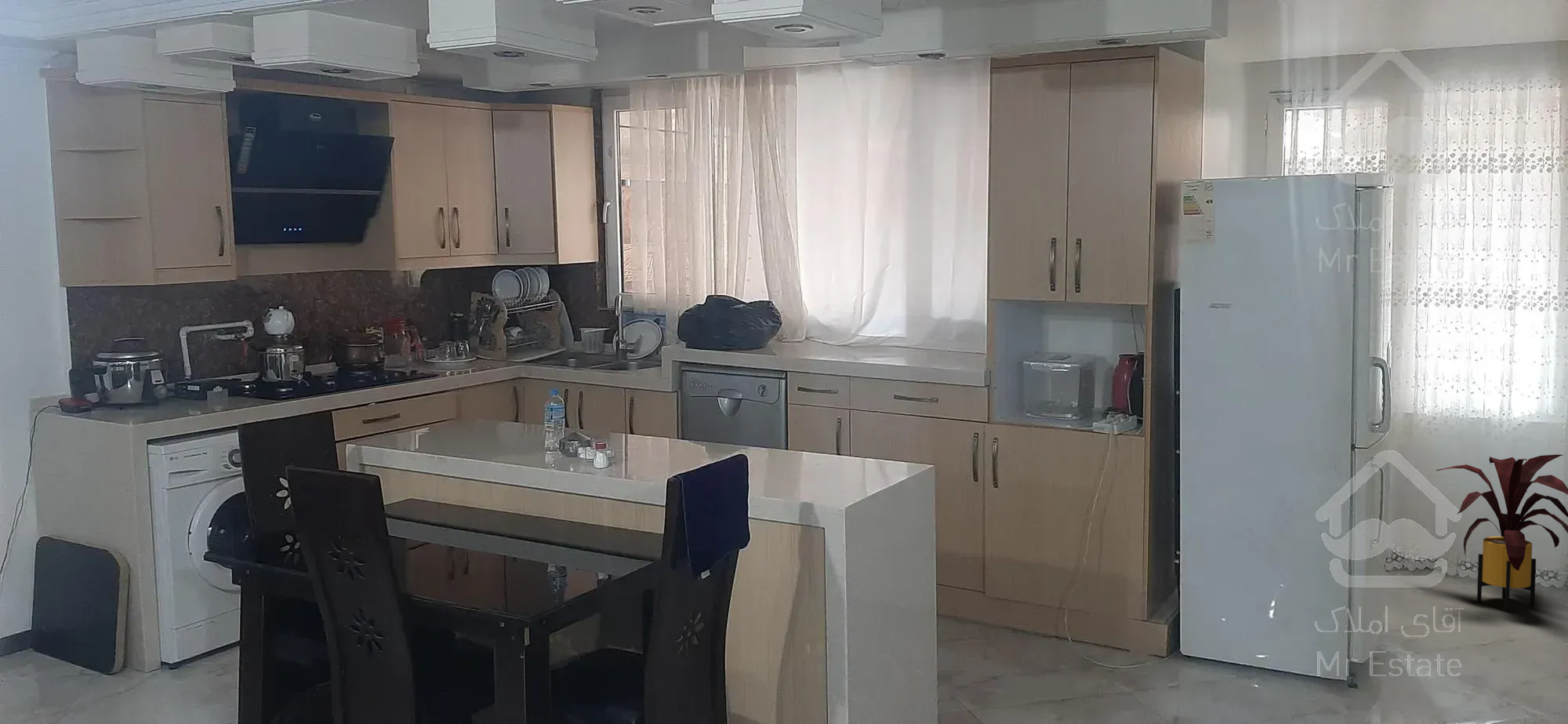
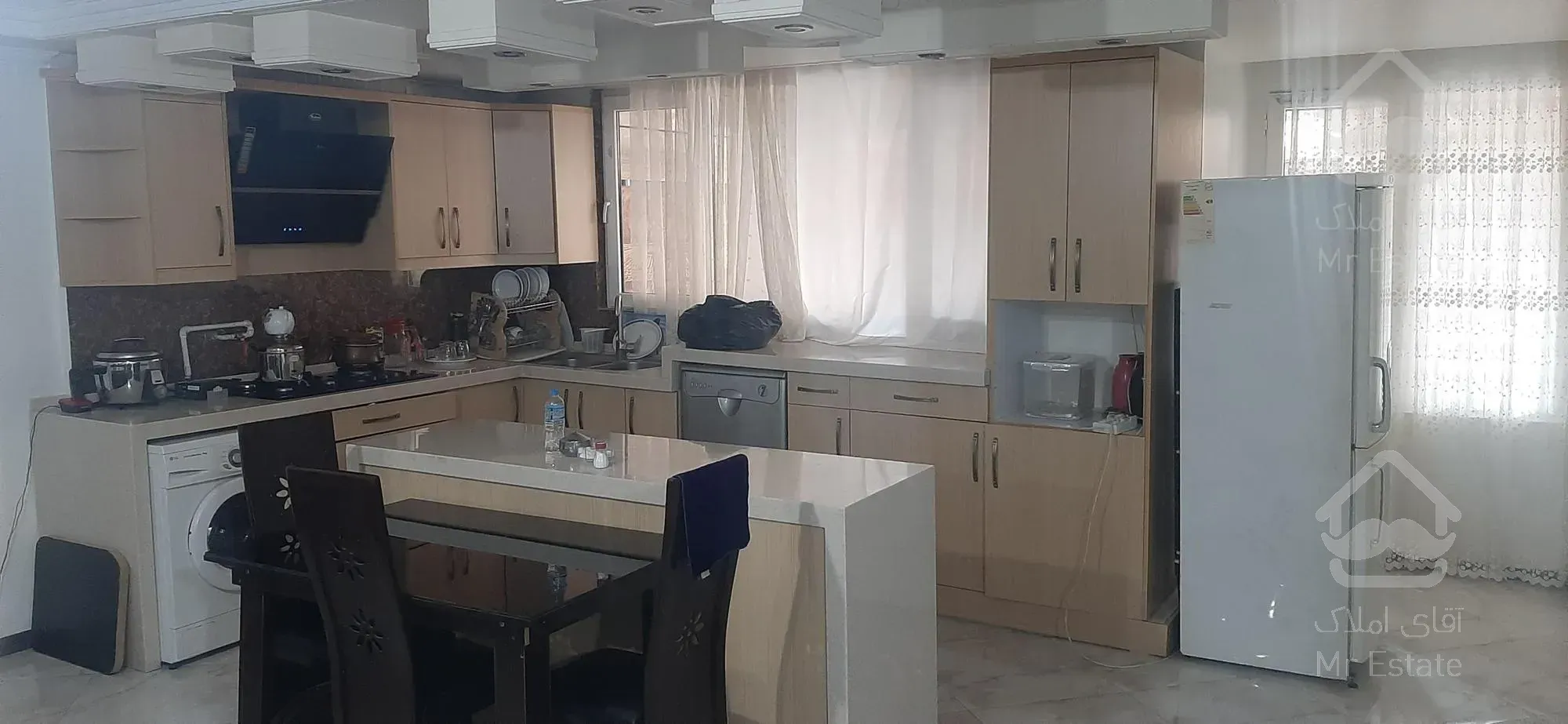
- house plant [1436,454,1568,611]
